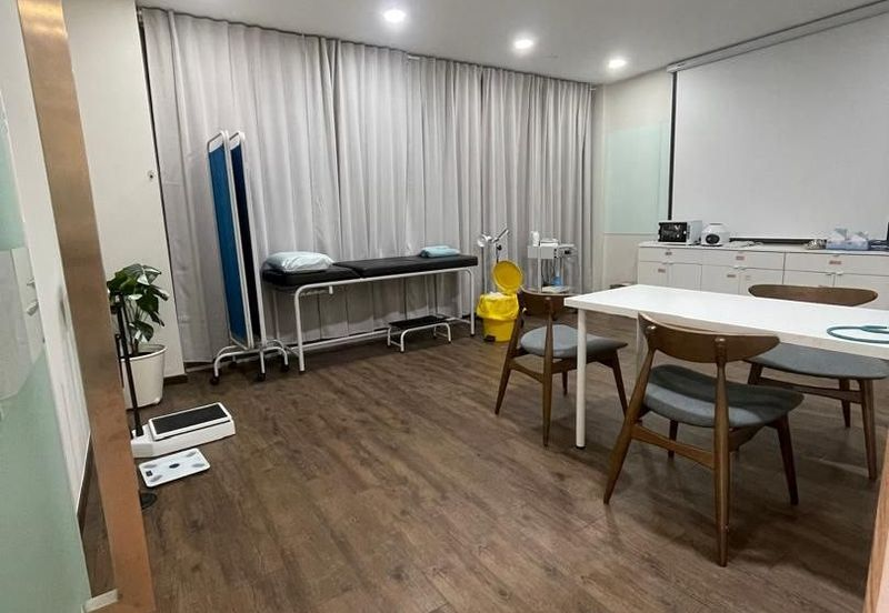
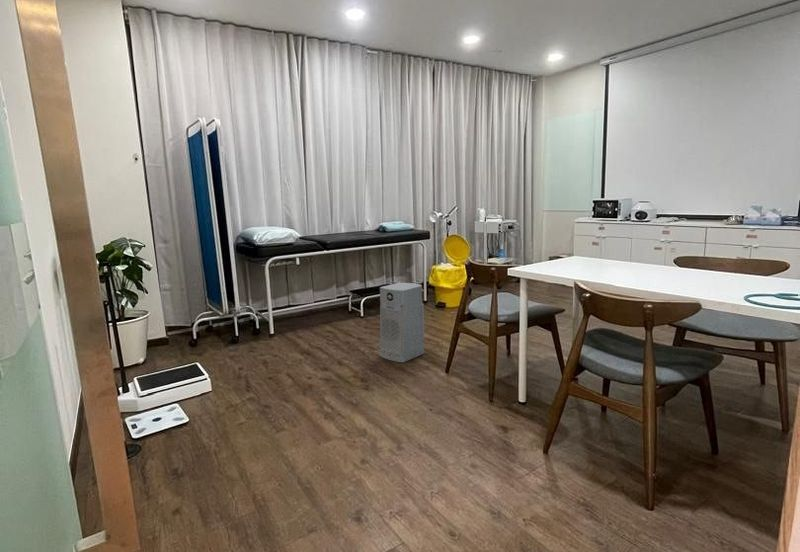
+ air purifier [379,282,426,363]
